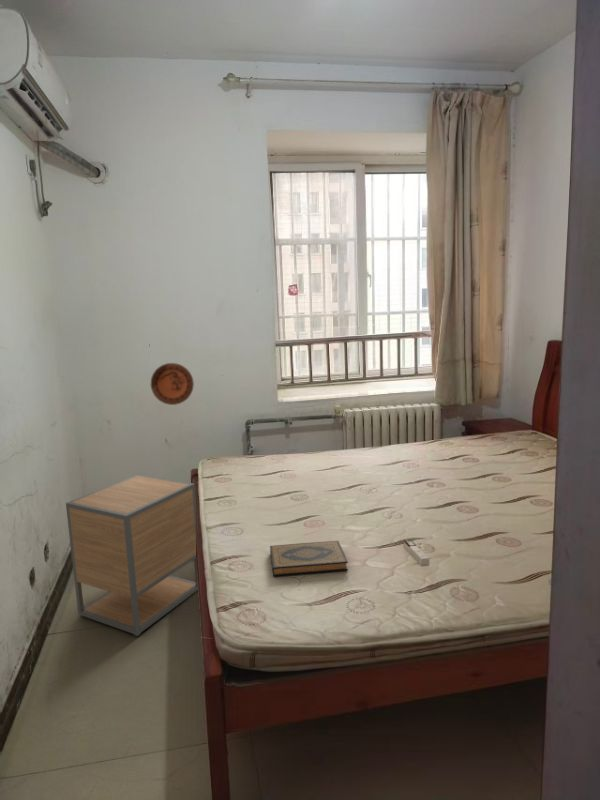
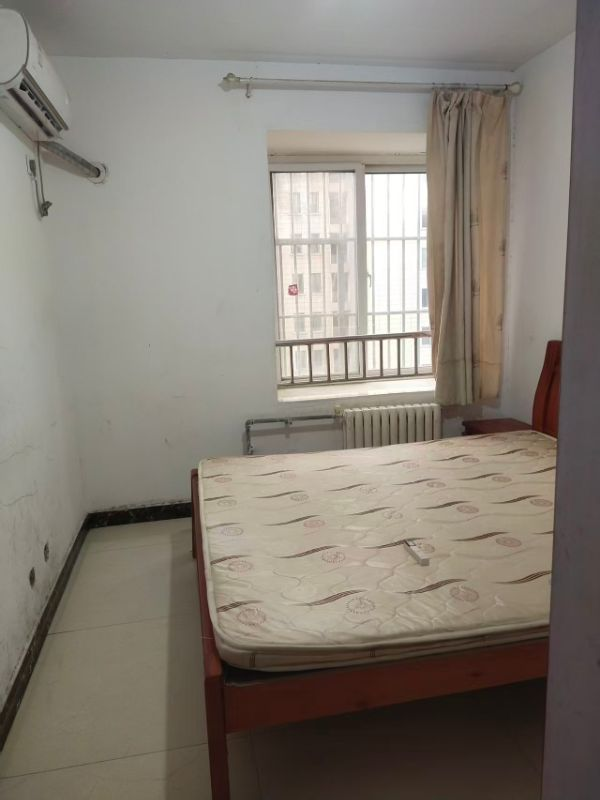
- nightstand [65,474,199,637]
- decorative plate [150,362,195,406]
- hardback book [269,540,349,577]
